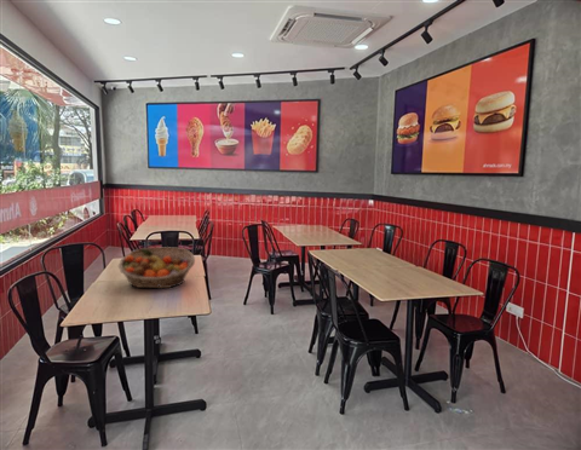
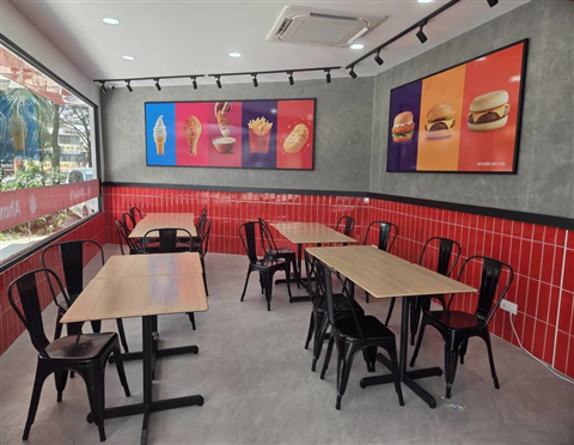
- fruit basket [117,246,196,289]
